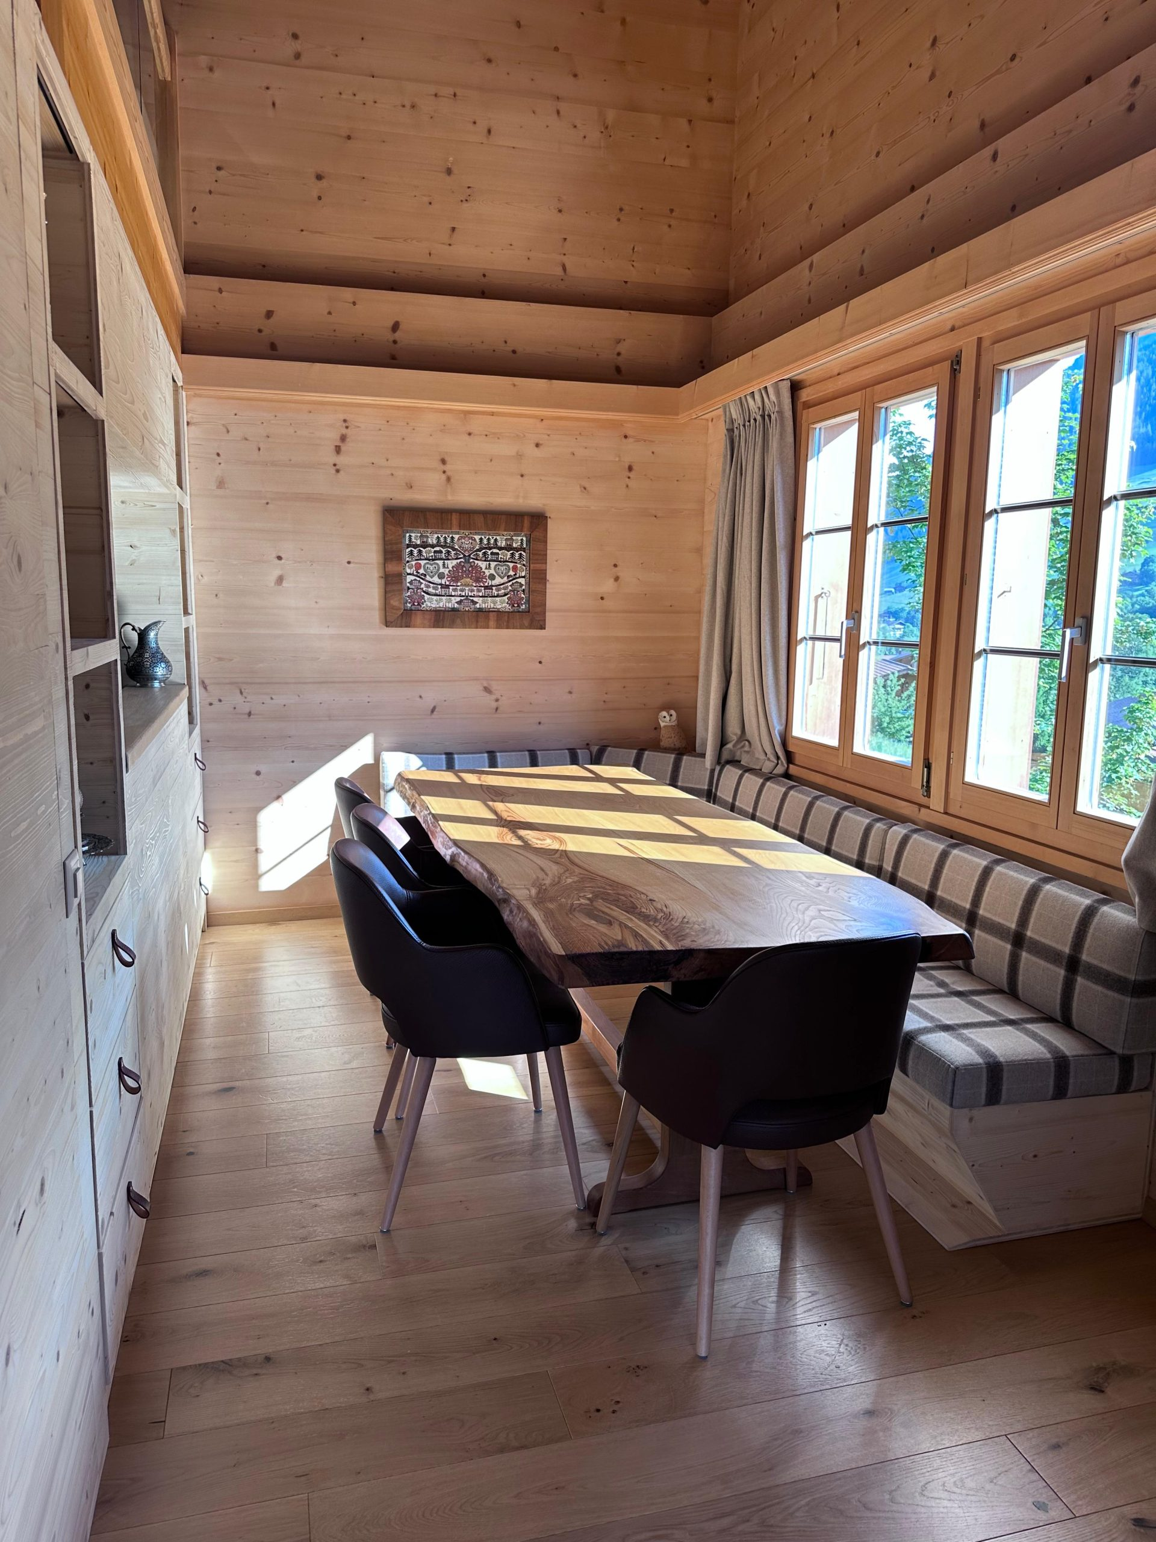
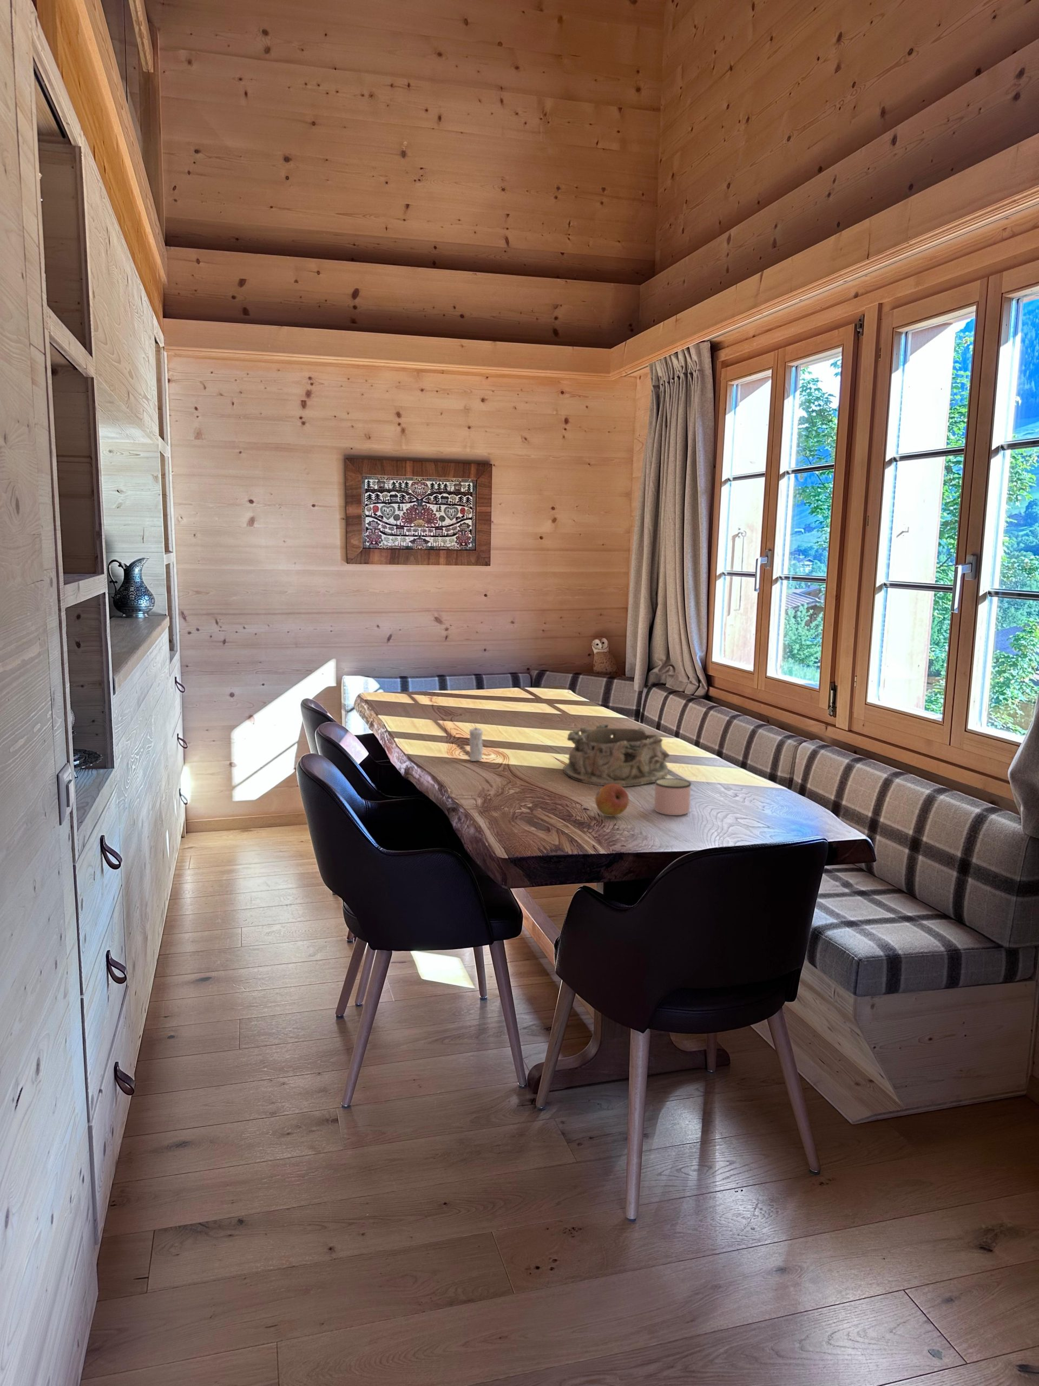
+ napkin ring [563,724,670,787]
+ mug [654,777,692,816]
+ candle [468,722,483,762]
+ fruit [595,784,630,817]
